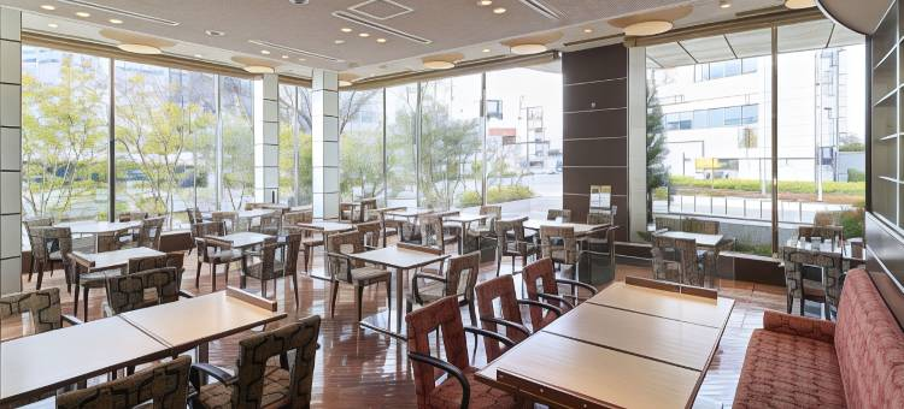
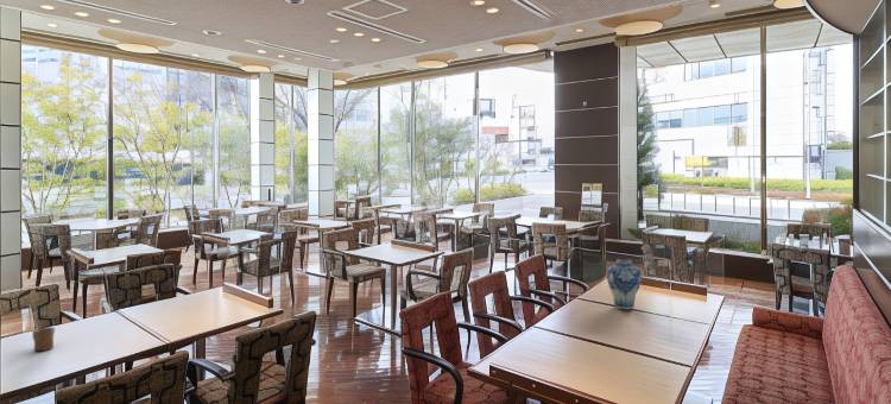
+ mug [31,326,57,352]
+ vase [606,258,643,311]
